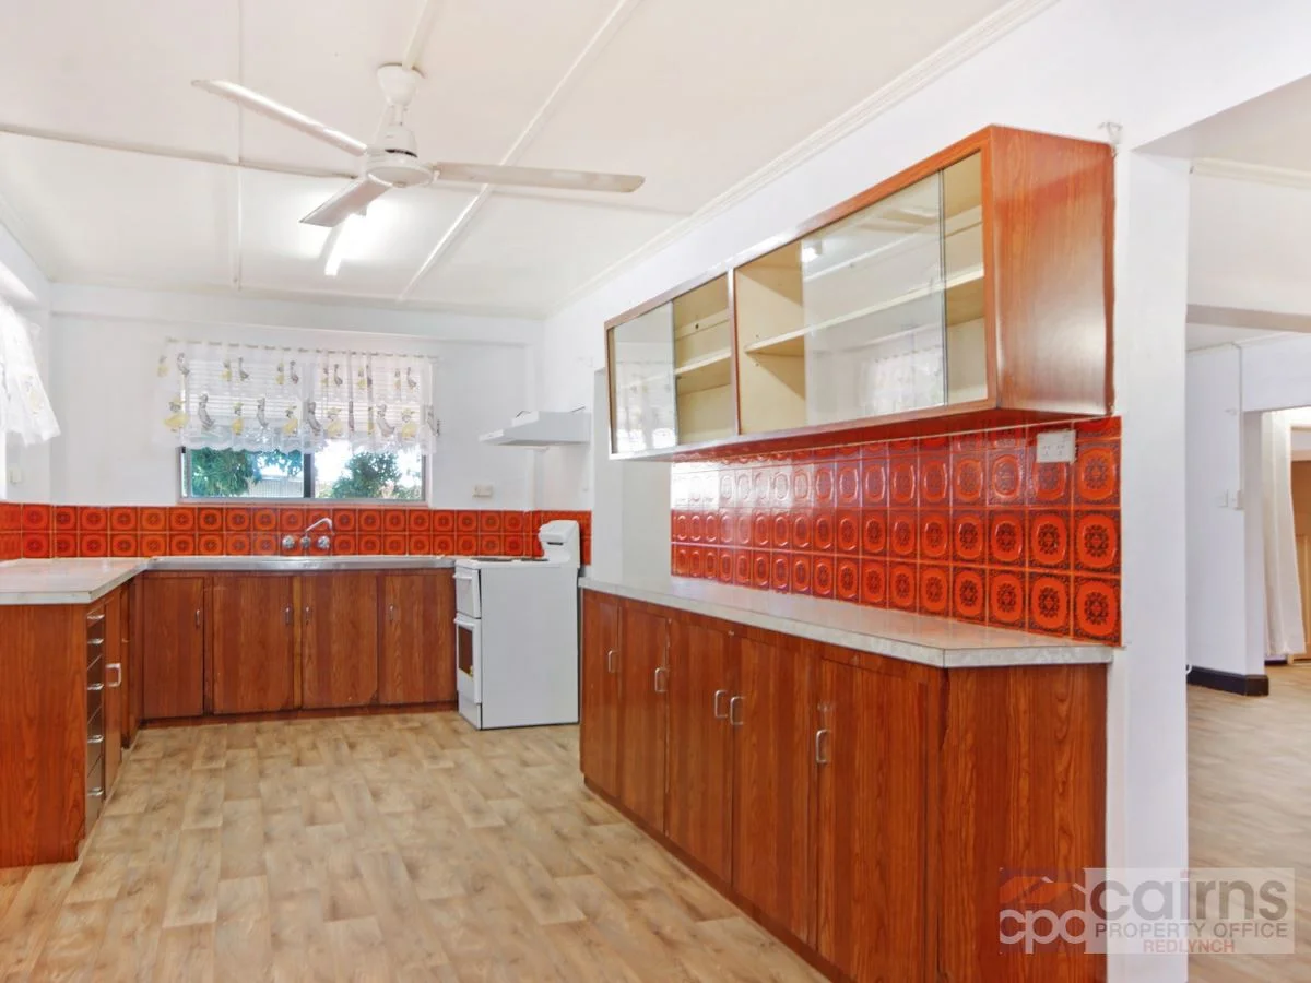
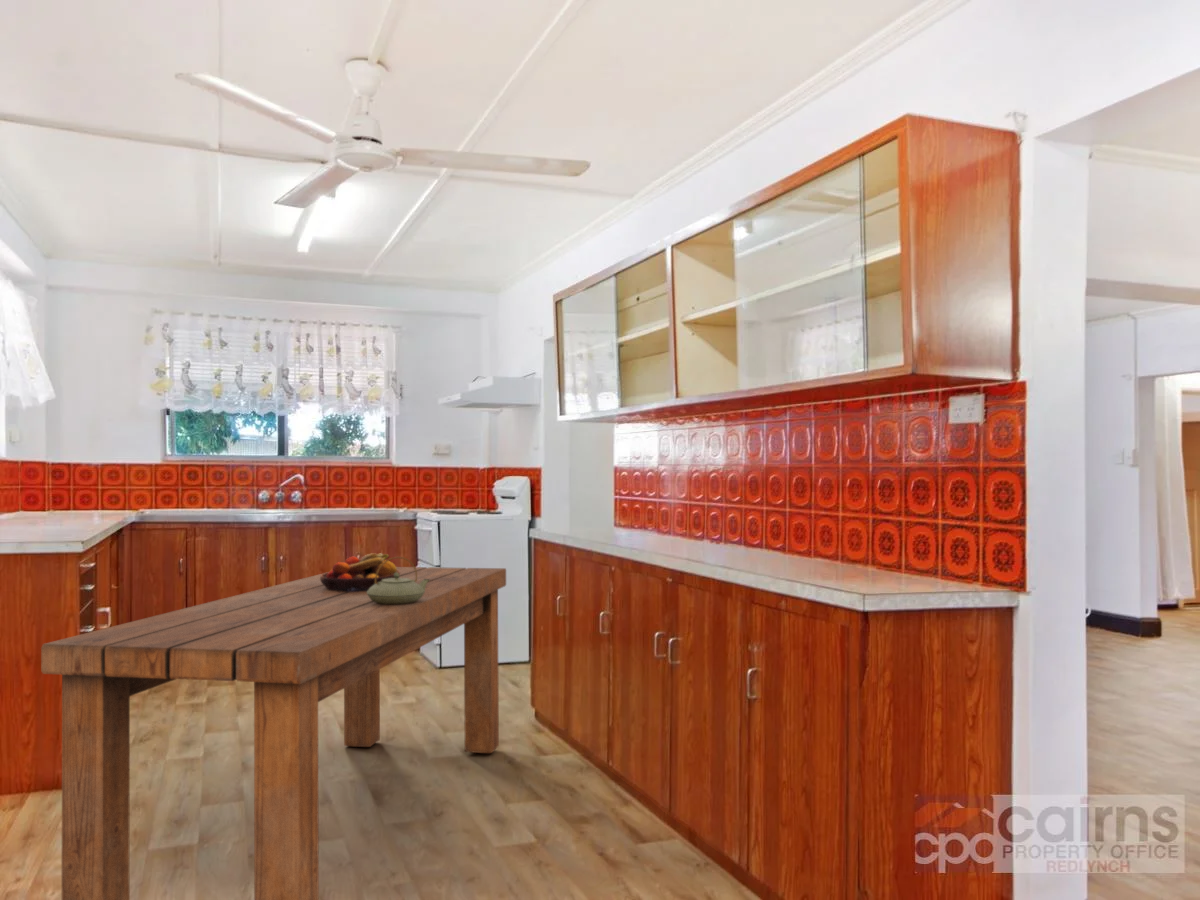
+ dining table [40,566,507,900]
+ fruit bowl [320,552,400,592]
+ teapot [367,556,430,604]
